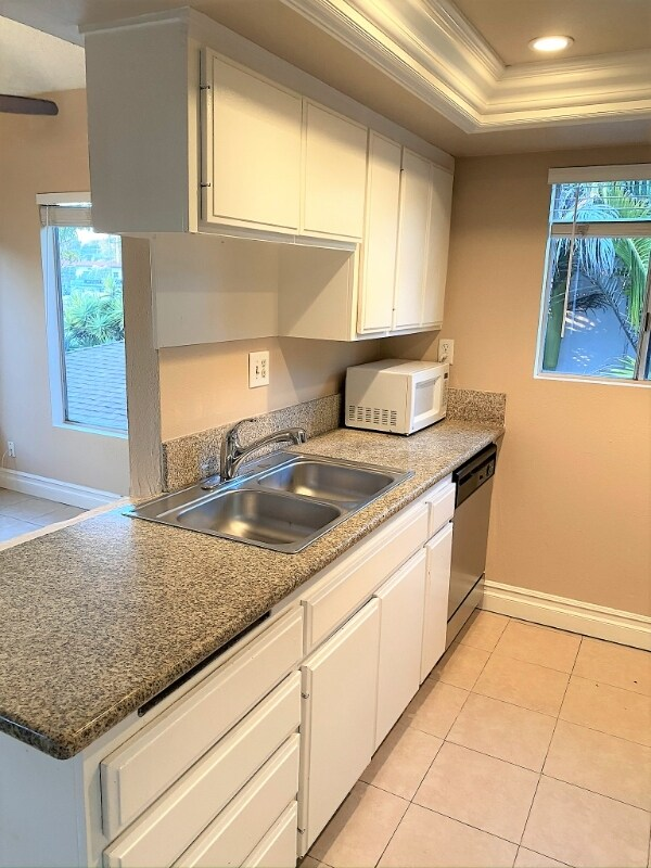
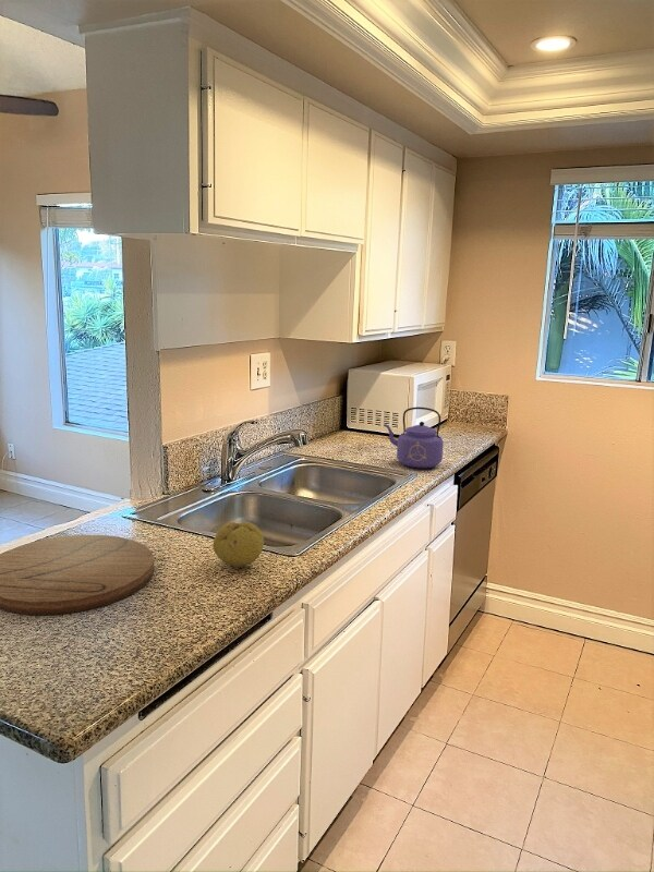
+ cutting board [0,534,155,616]
+ kettle [383,407,445,470]
+ fruit [211,521,265,568]
